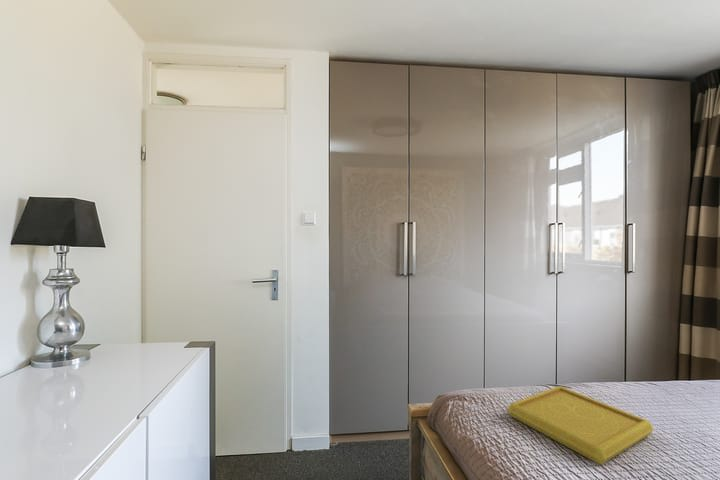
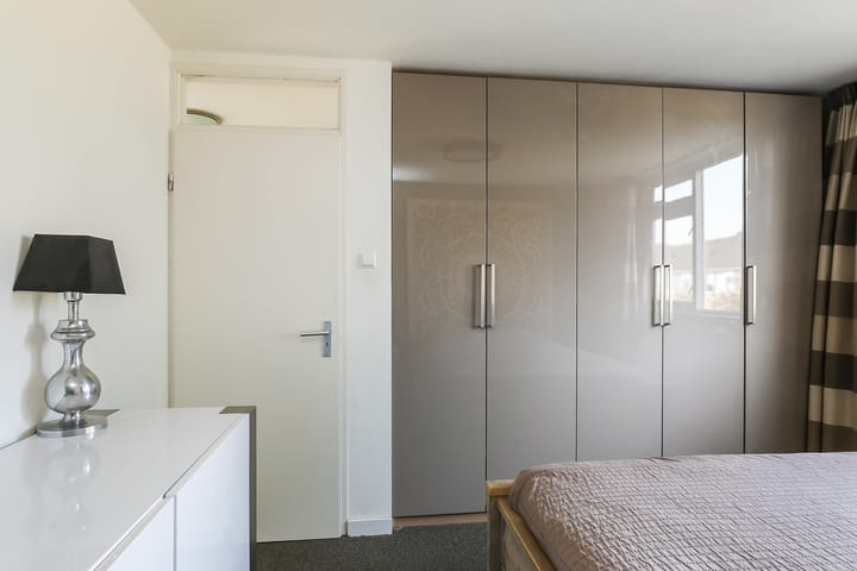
- serving tray [507,385,654,466]
